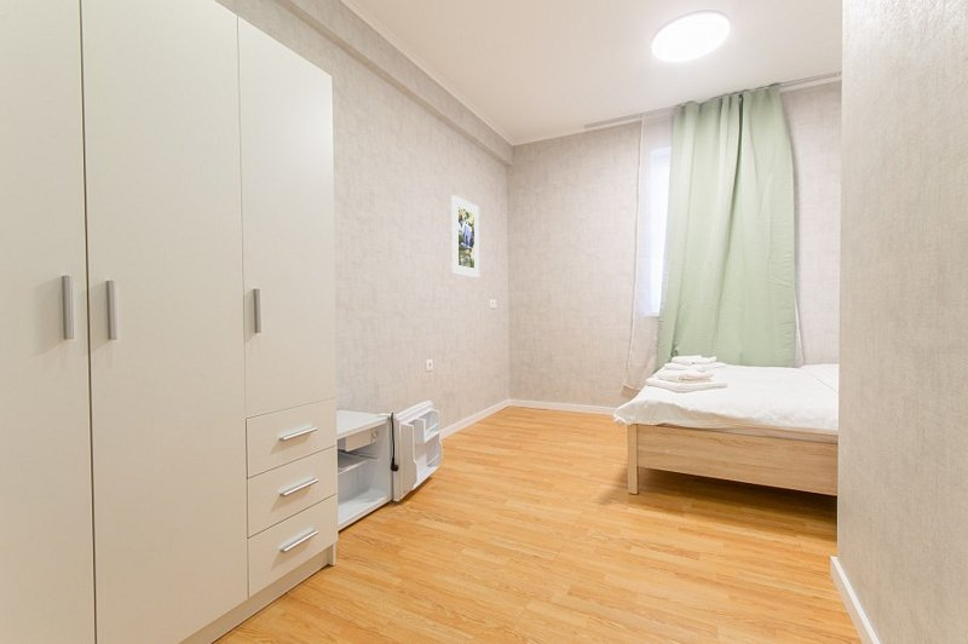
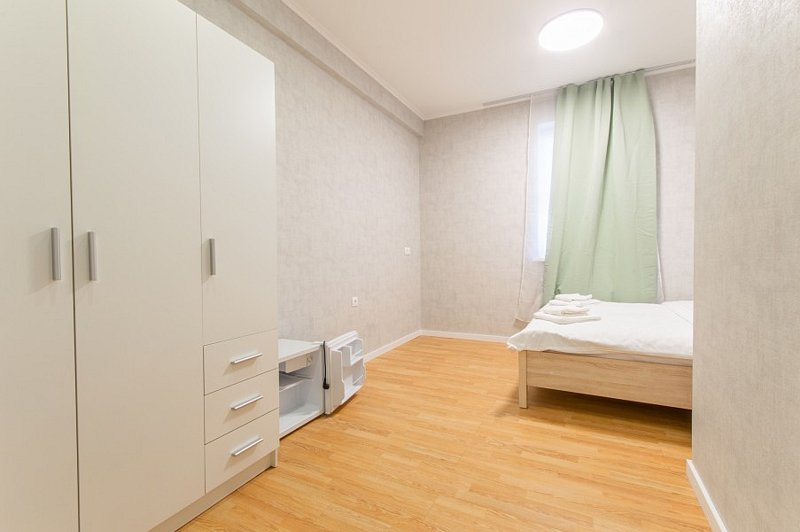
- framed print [450,194,480,278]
